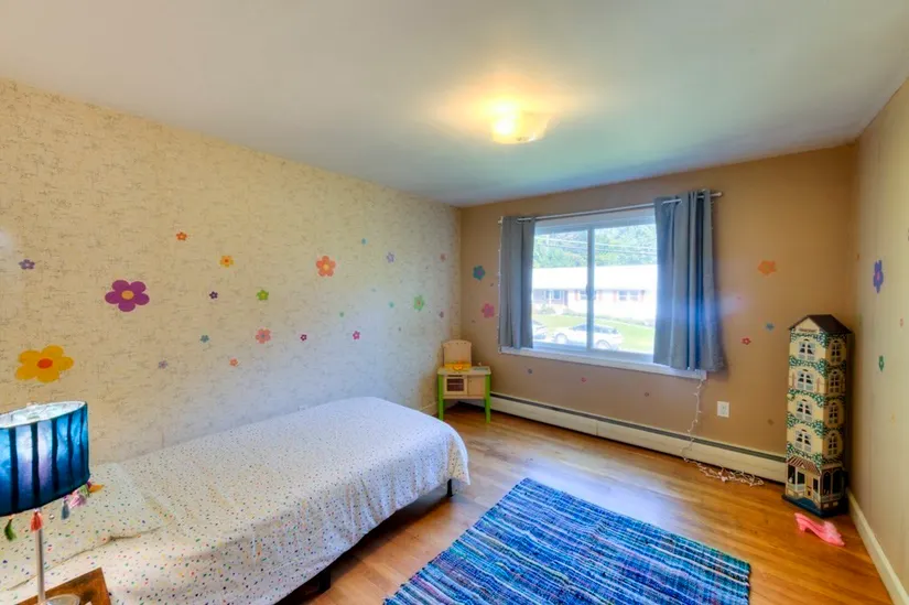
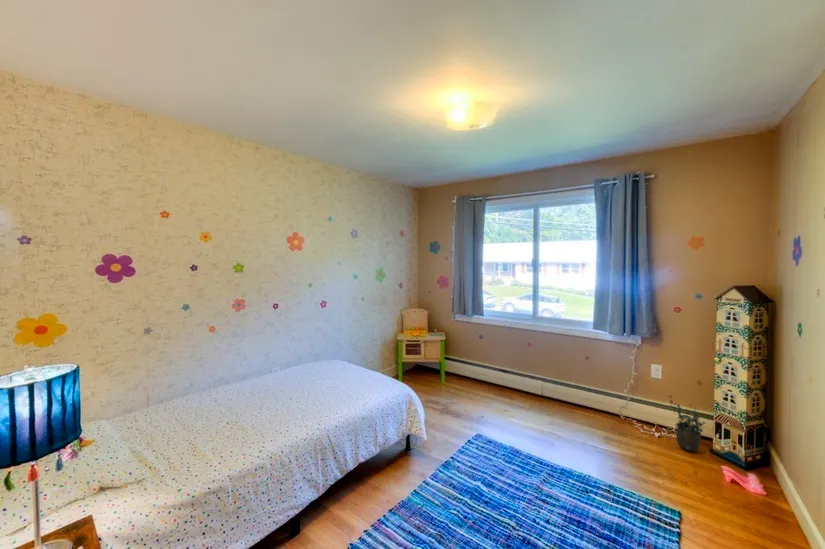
+ potted plant [668,395,707,453]
